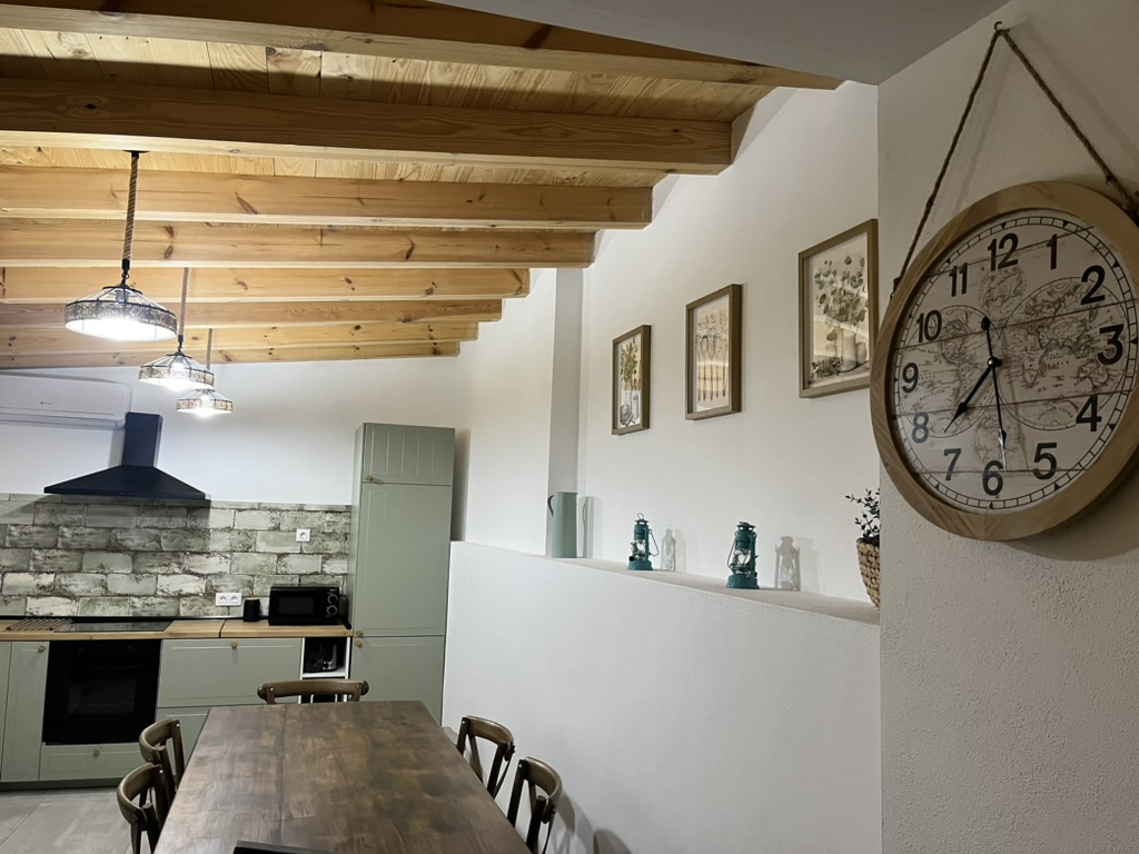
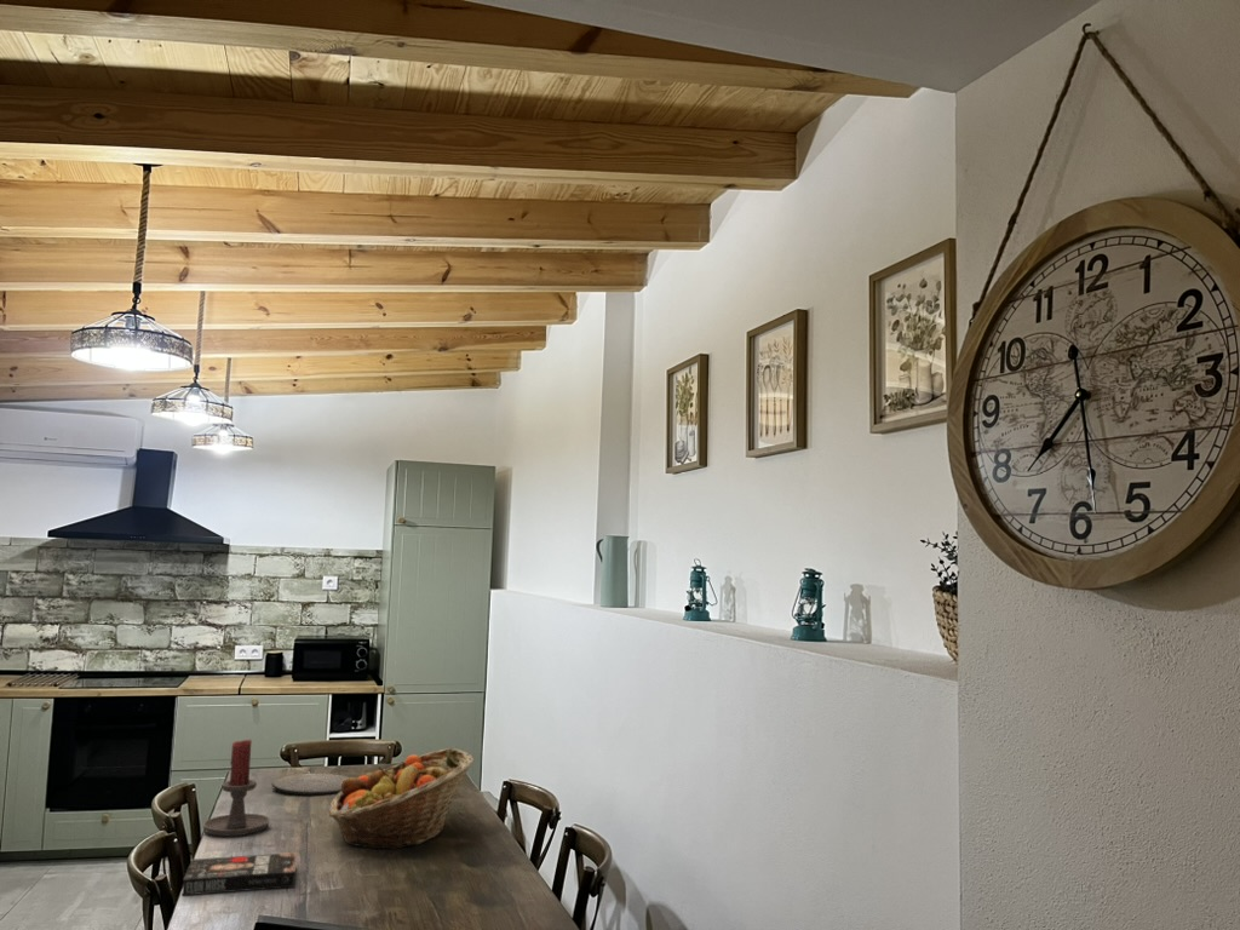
+ plate [270,773,350,796]
+ candle holder [201,739,271,837]
+ book [180,851,298,896]
+ fruit basket [328,747,476,851]
